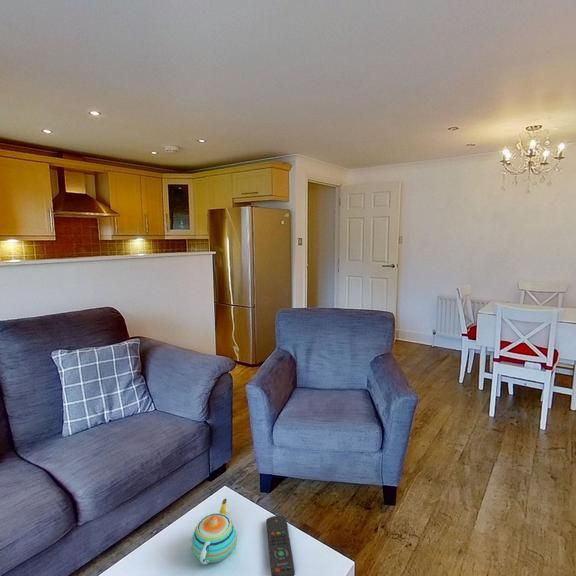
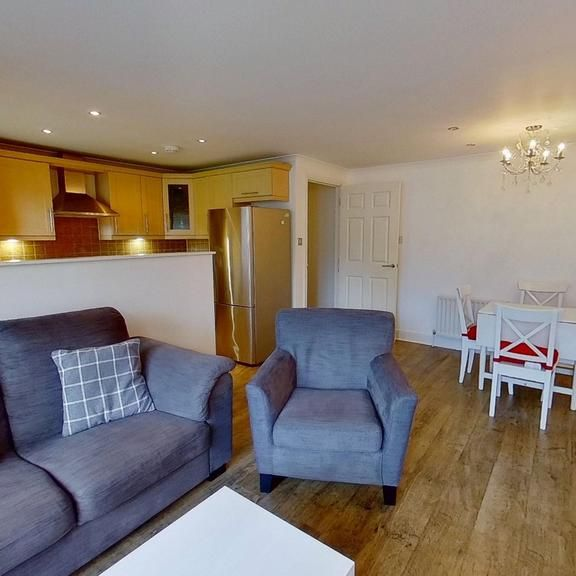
- teapot [190,497,238,565]
- remote control [266,515,296,576]
